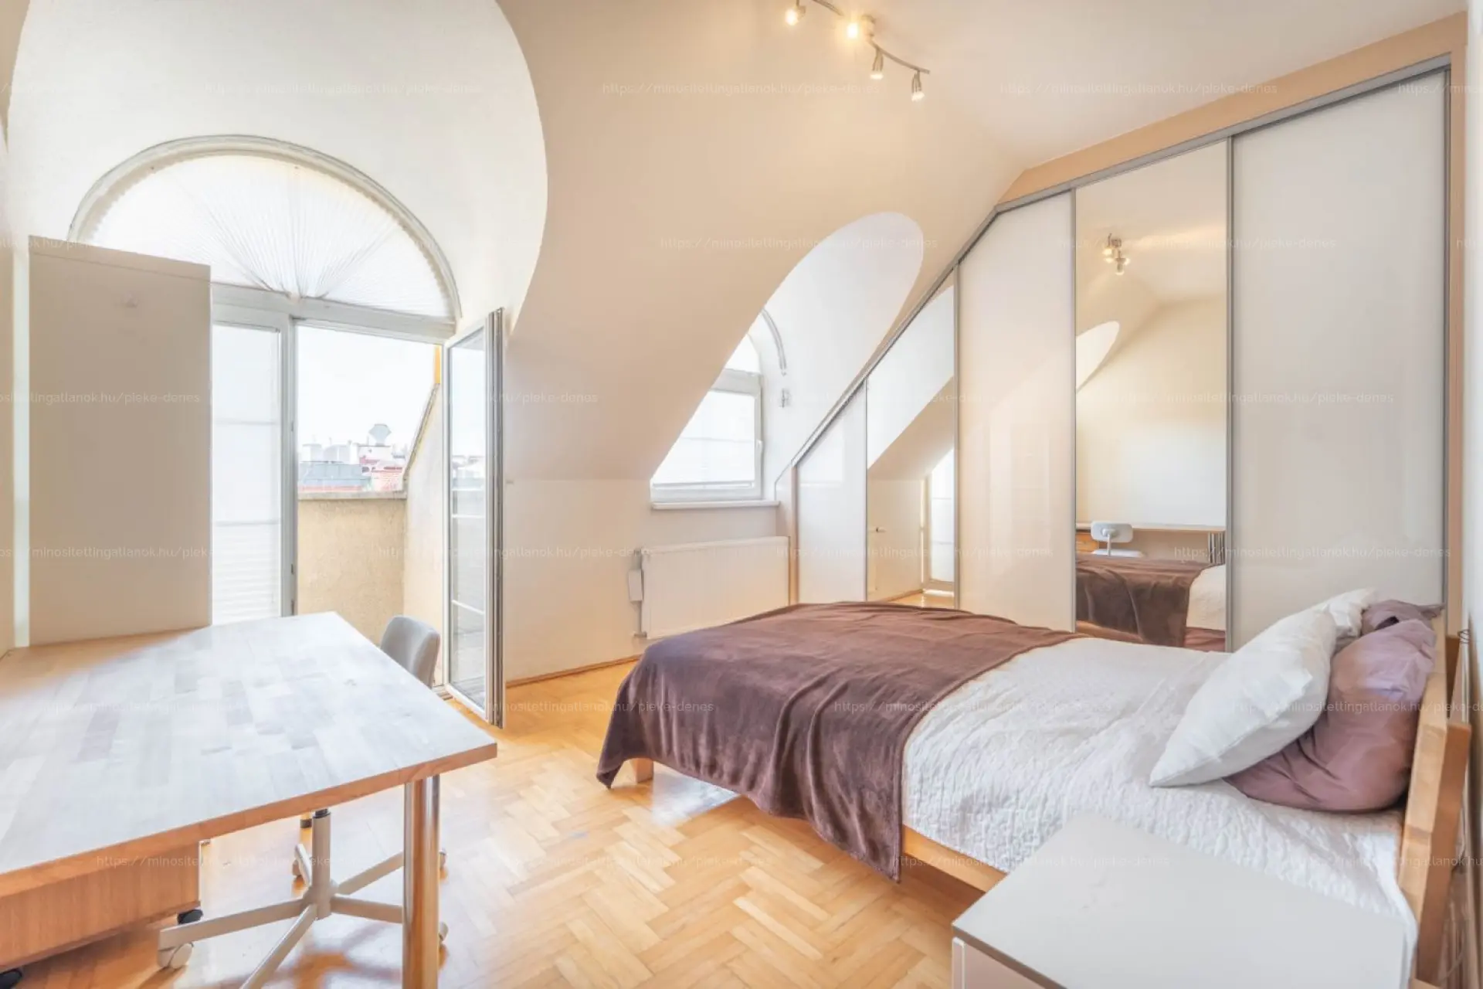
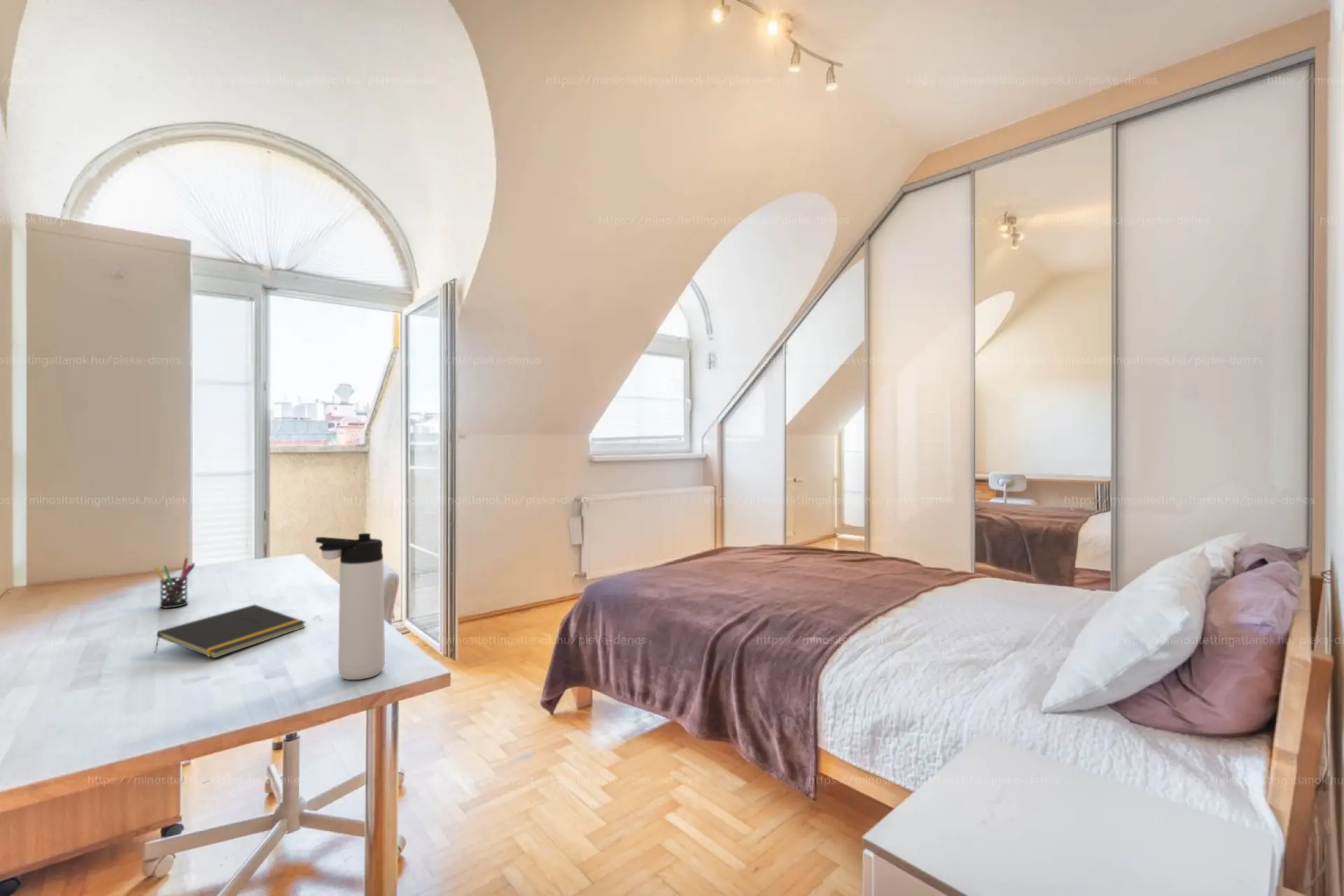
+ thermos bottle [314,533,386,680]
+ pen holder [154,557,196,609]
+ notepad [154,604,307,659]
